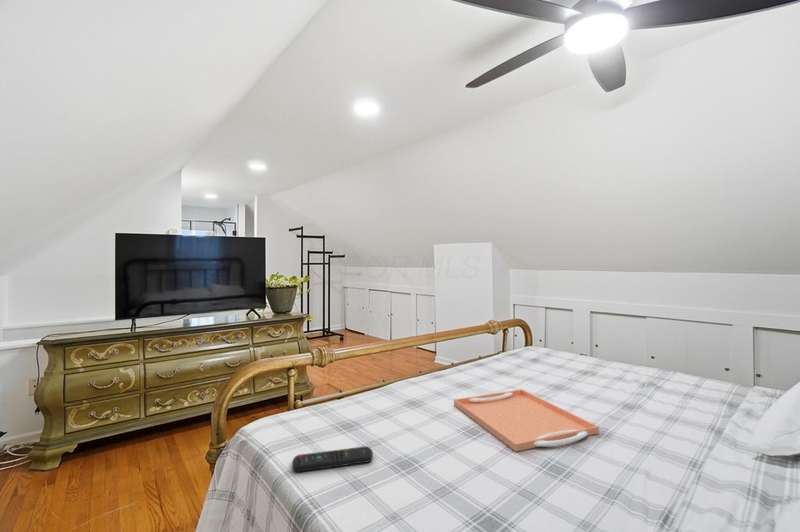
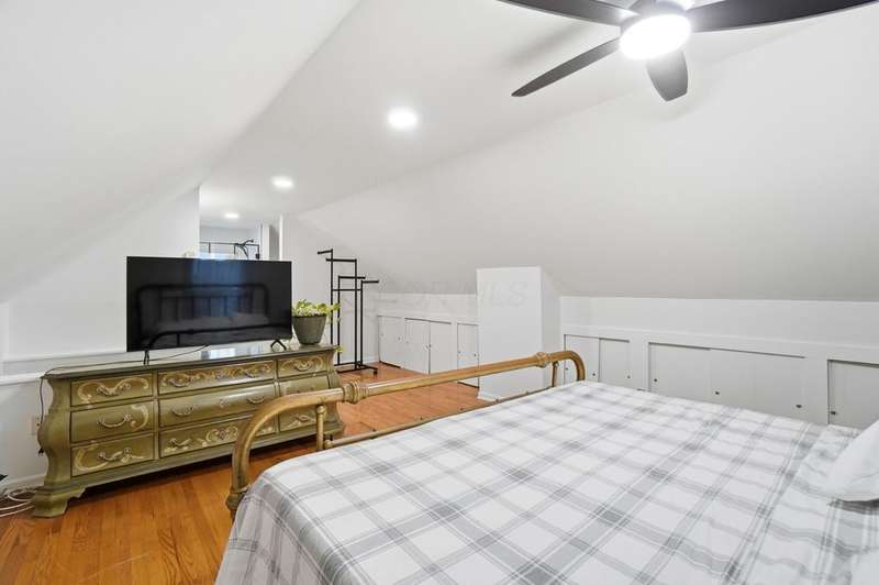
- serving tray [453,388,600,453]
- remote control [291,445,374,473]
